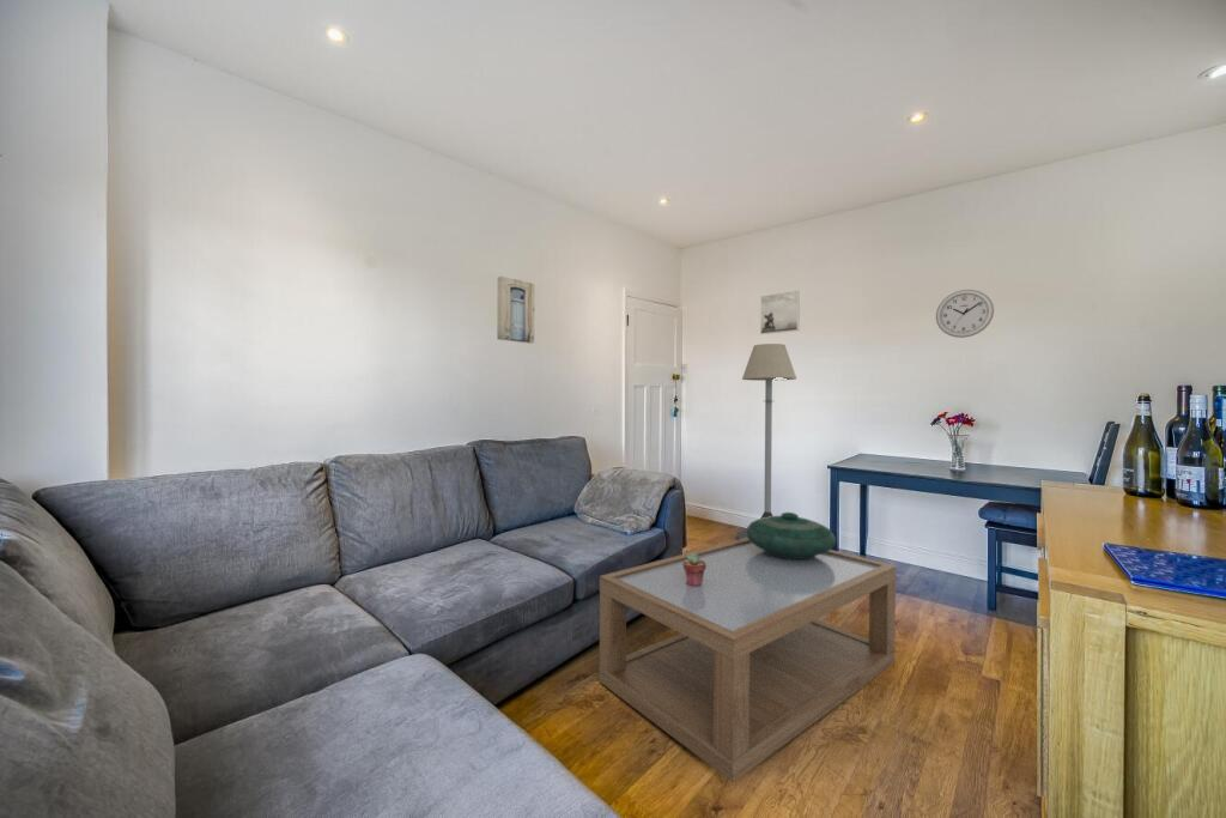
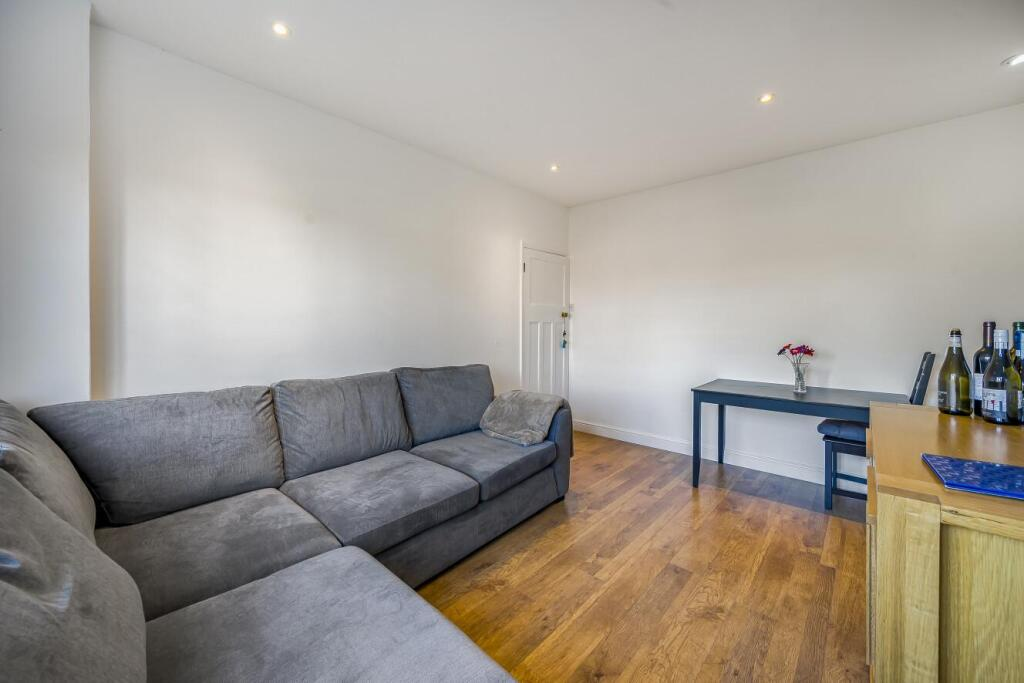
- potted succulent [682,553,706,587]
- wall art [496,275,535,345]
- decorative bowl [745,511,837,558]
- coffee table [597,538,898,783]
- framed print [759,289,801,335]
- wall clock [935,289,995,339]
- floor lamp [735,343,797,540]
